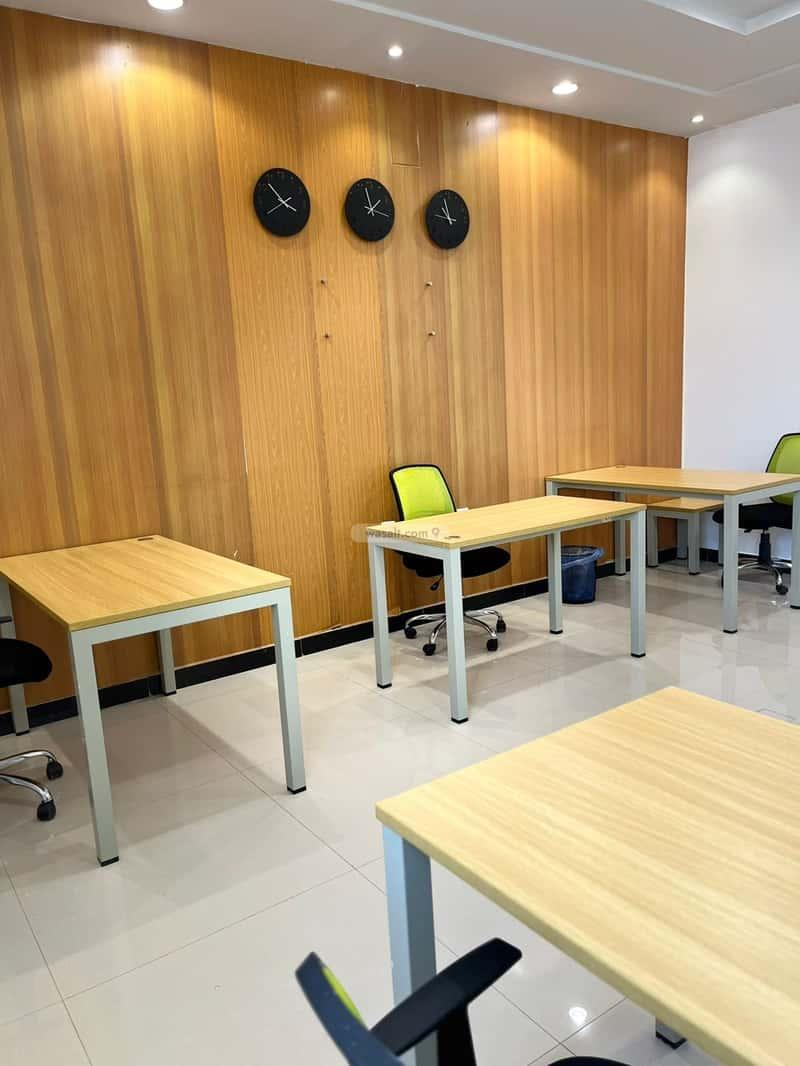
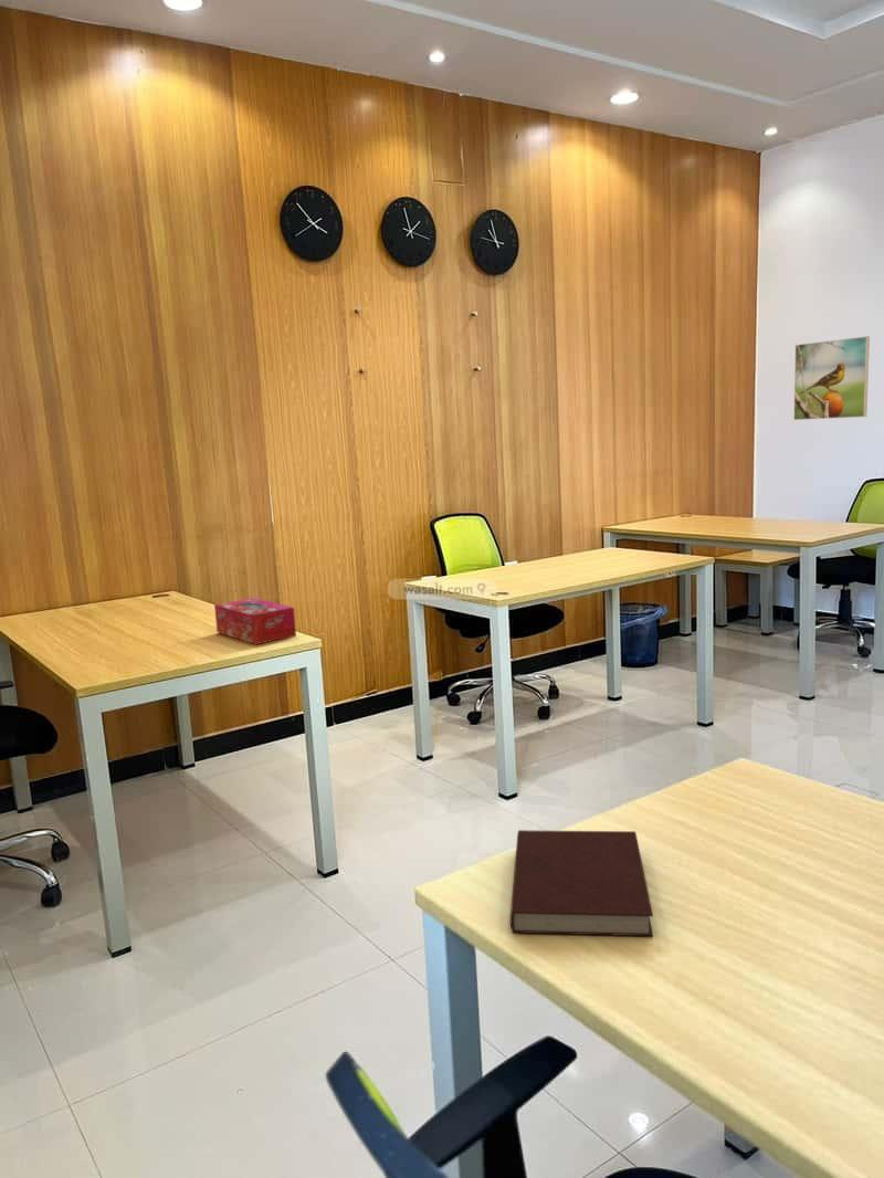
+ notebook [509,829,654,937]
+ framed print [792,335,871,421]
+ tissue box [213,597,297,645]
